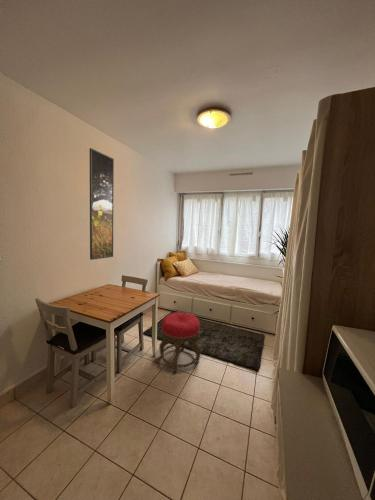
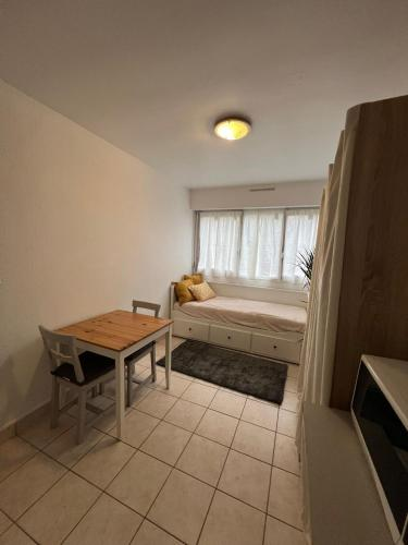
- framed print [89,147,115,261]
- stool [158,311,202,373]
